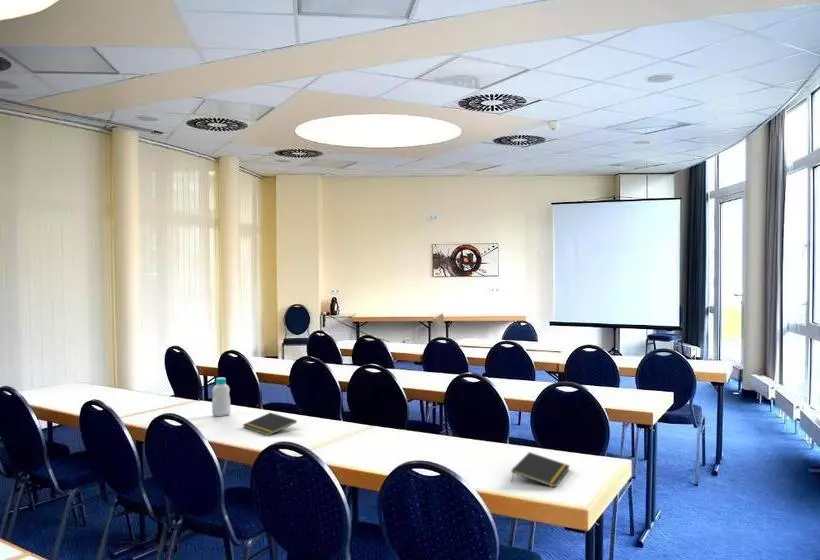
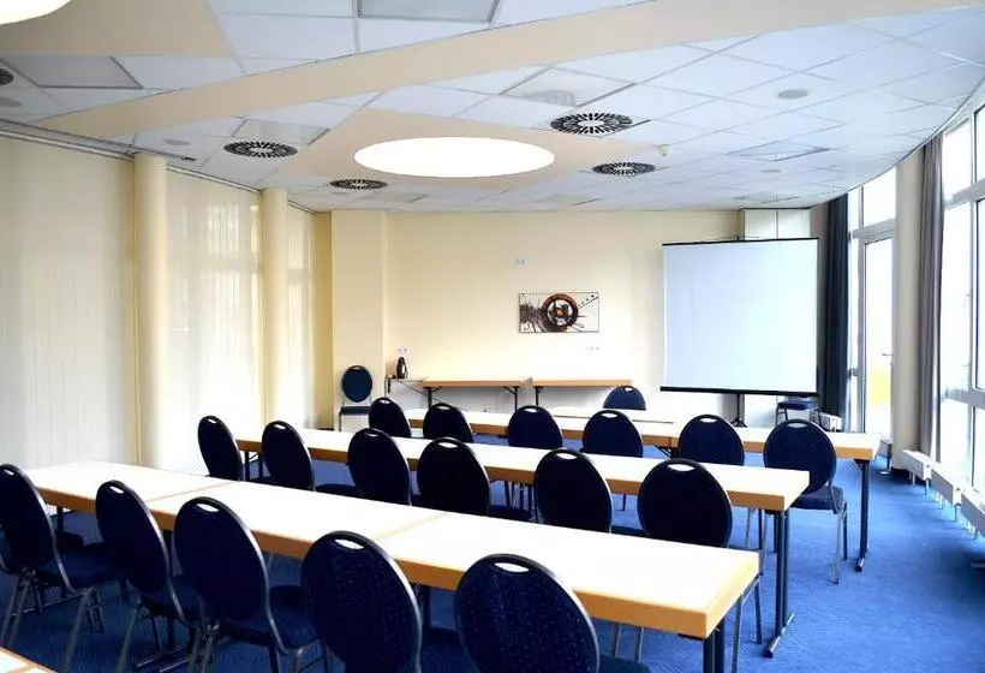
- bottle [211,376,232,417]
- notepad [242,412,298,437]
- notepad [510,451,571,489]
